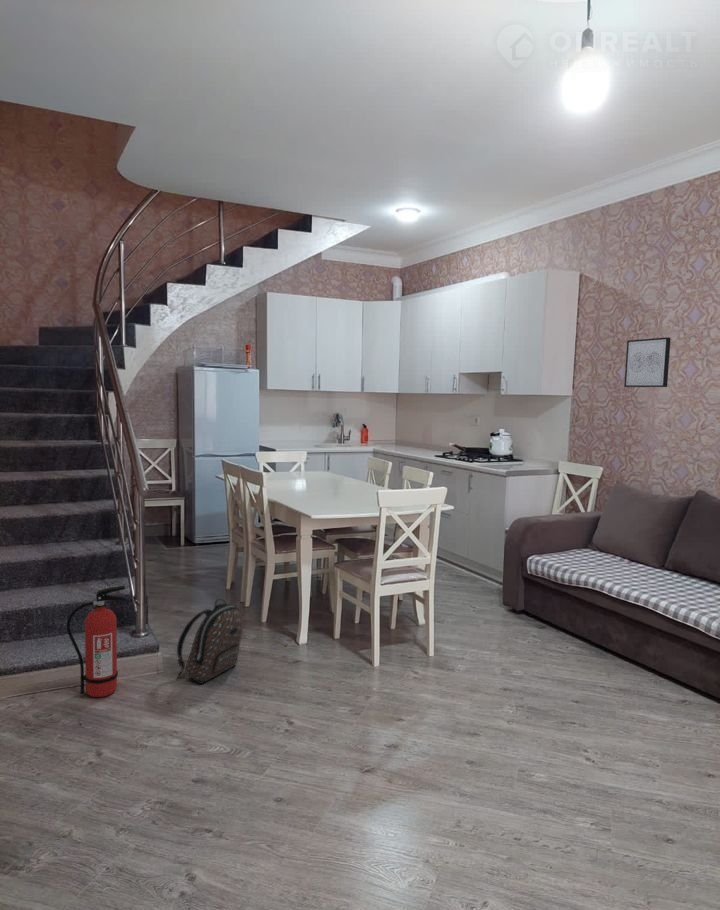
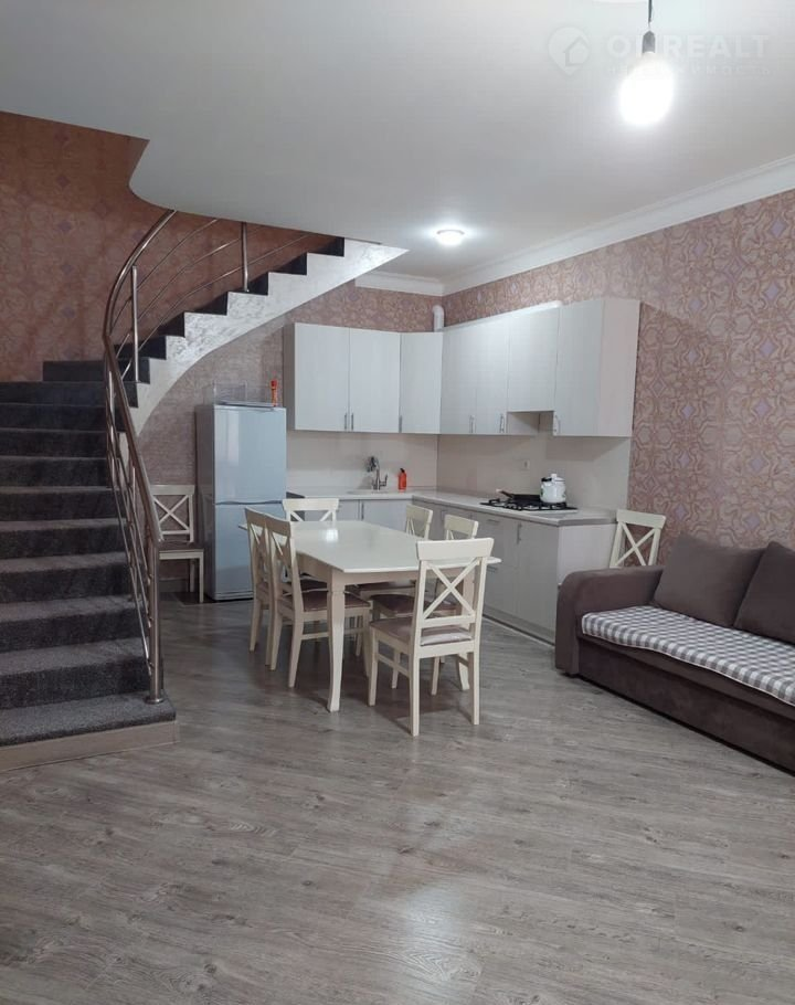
- backpack [176,598,244,685]
- fire extinguisher [66,585,128,698]
- wall art [623,336,672,388]
